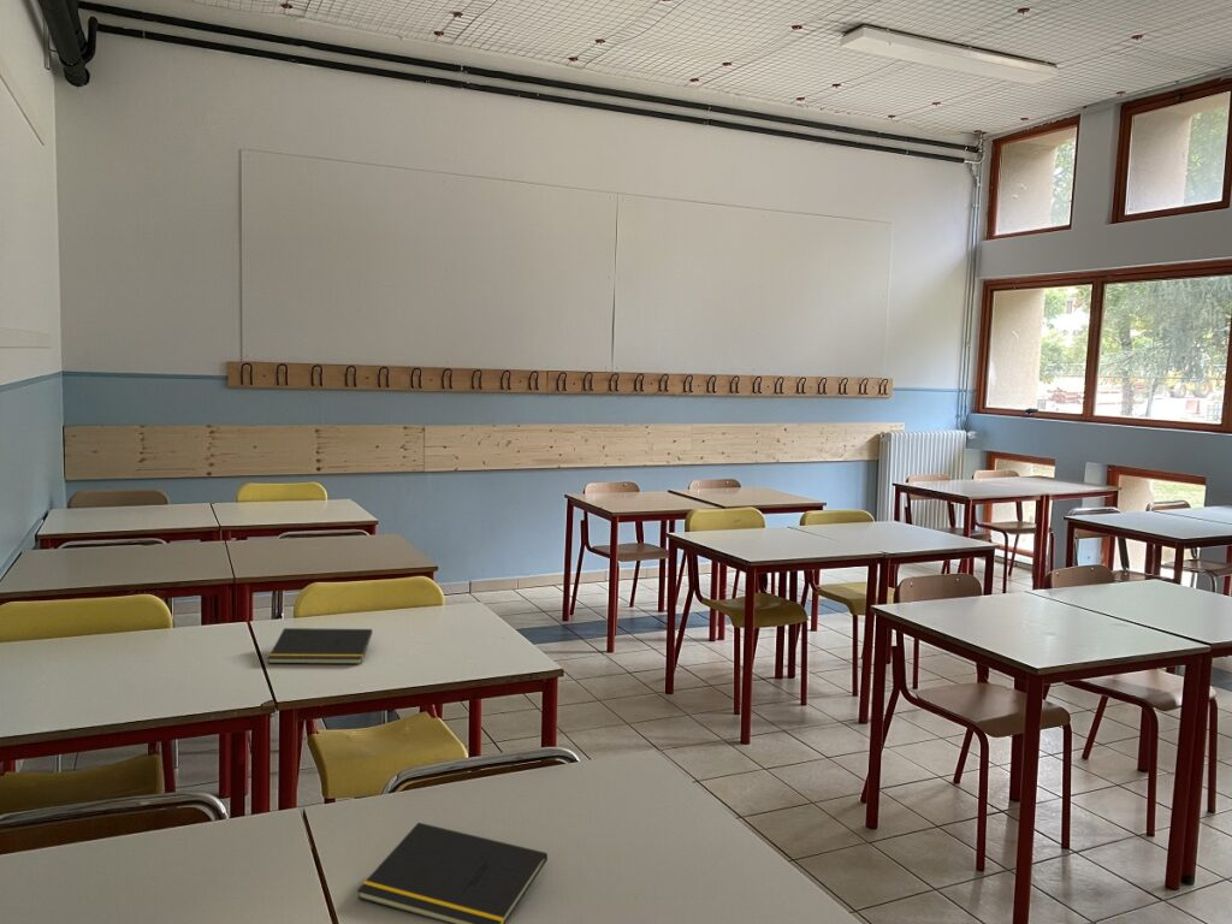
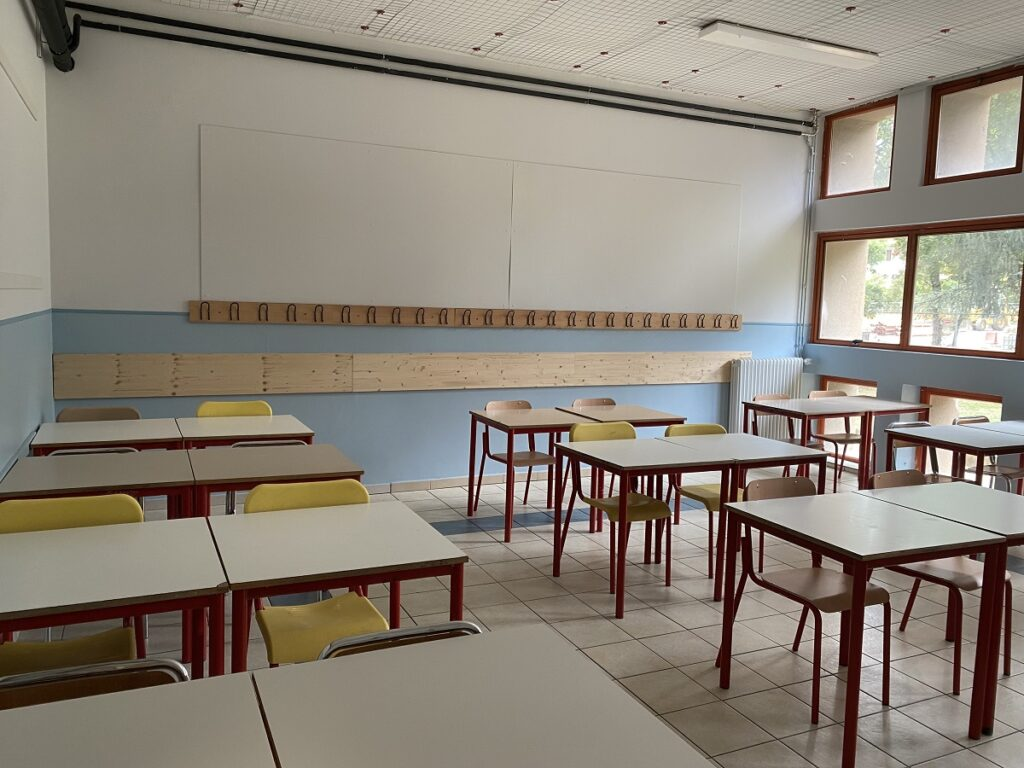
- notepad [267,627,373,665]
- notepad [356,822,549,924]
